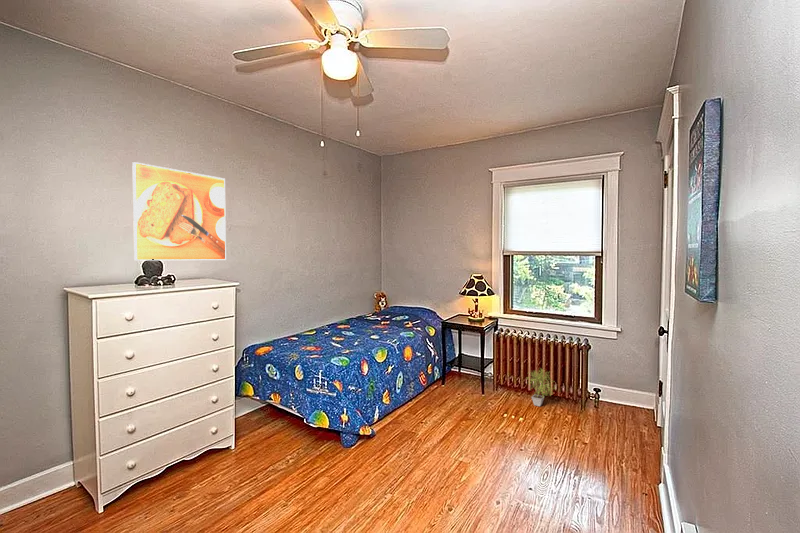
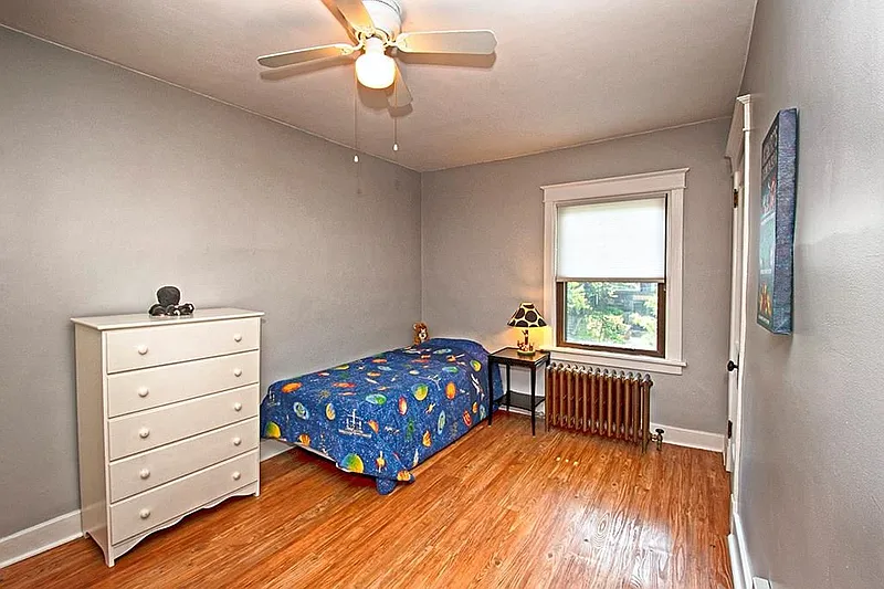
- potted plant [526,367,557,407]
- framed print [131,161,227,262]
